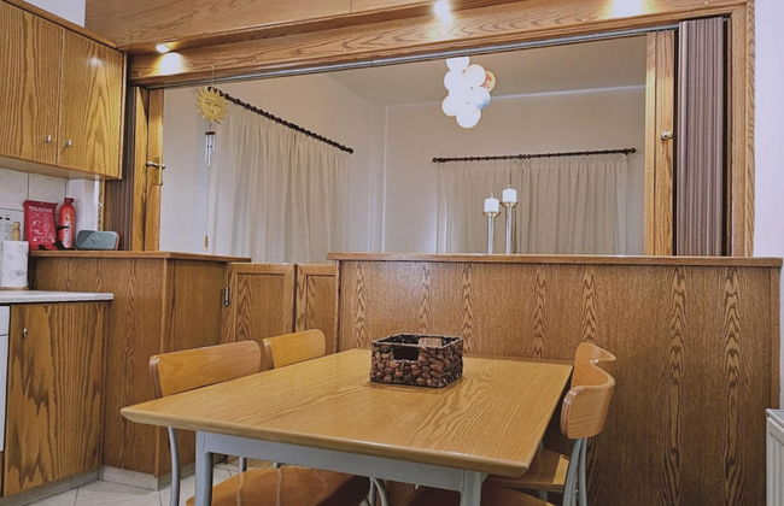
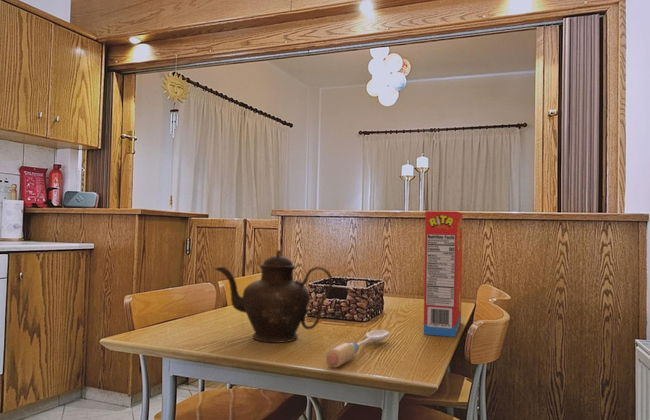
+ teapot [213,249,333,344]
+ spoon [325,329,391,369]
+ cereal box [423,210,463,338]
